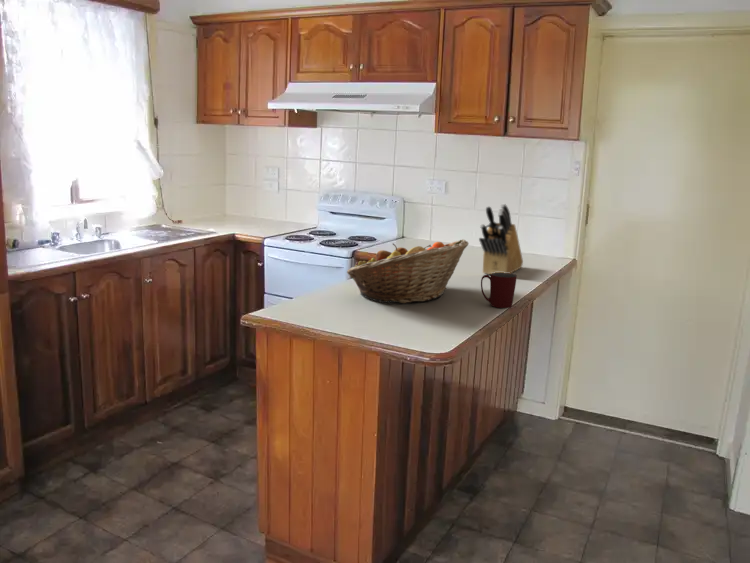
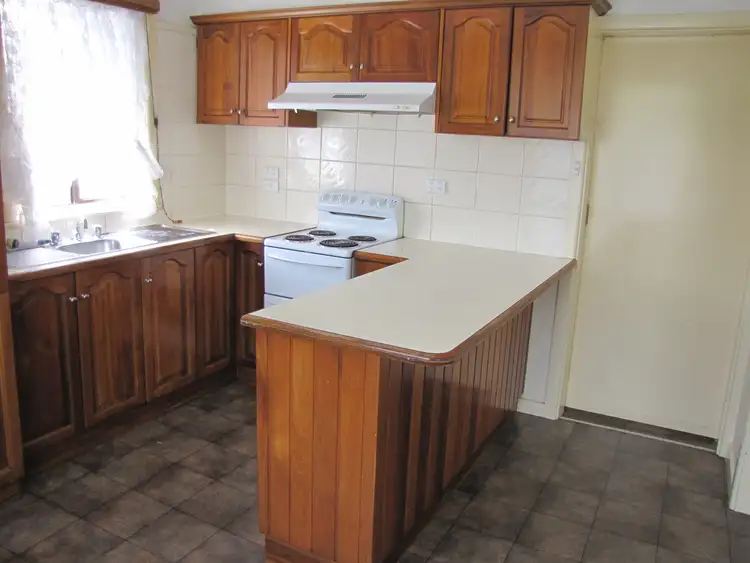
- knife block [478,203,524,275]
- fruit basket [346,238,470,304]
- mug [480,272,518,309]
